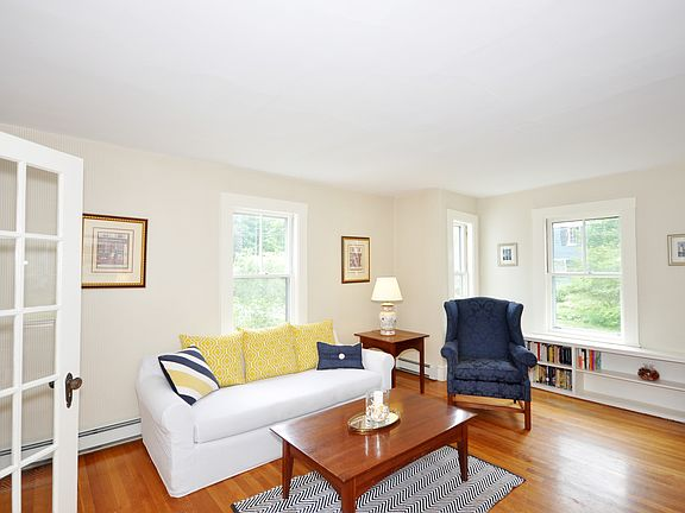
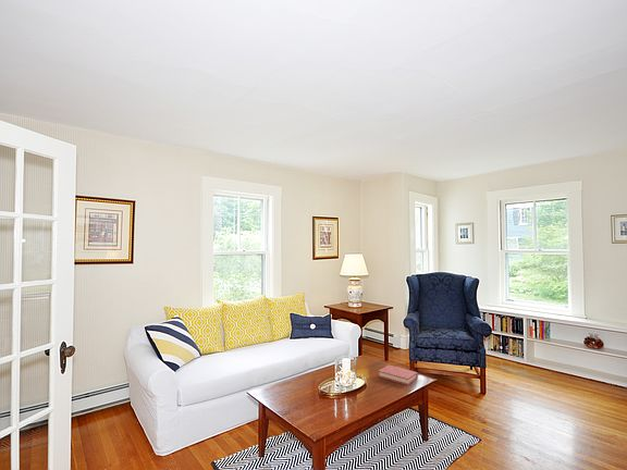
+ book [378,364,419,386]
